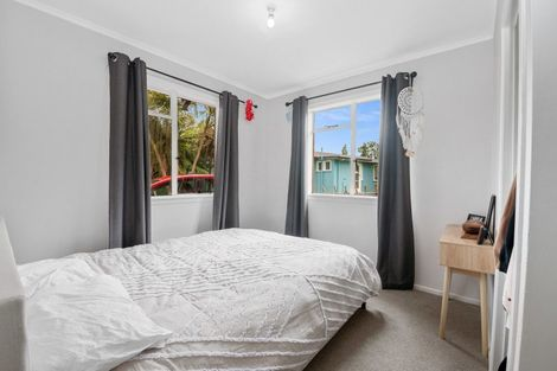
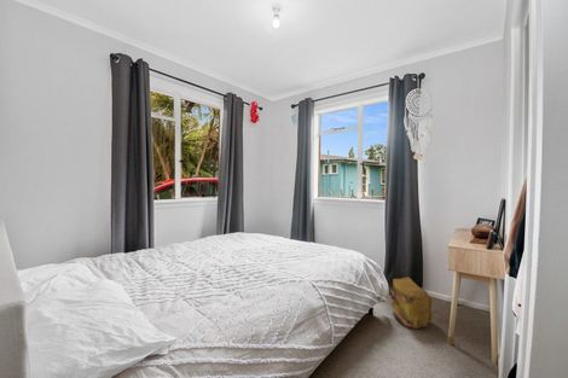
+ backpack [389,277,434,330]
